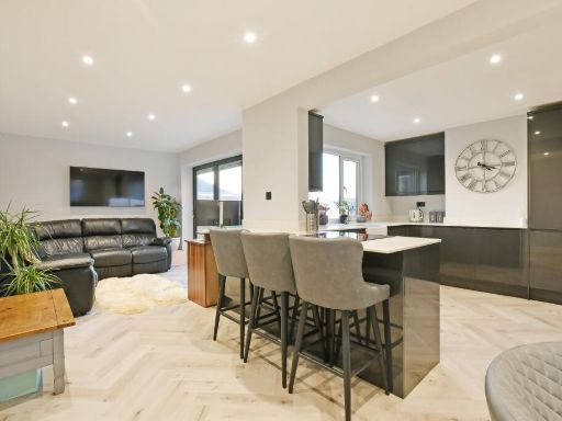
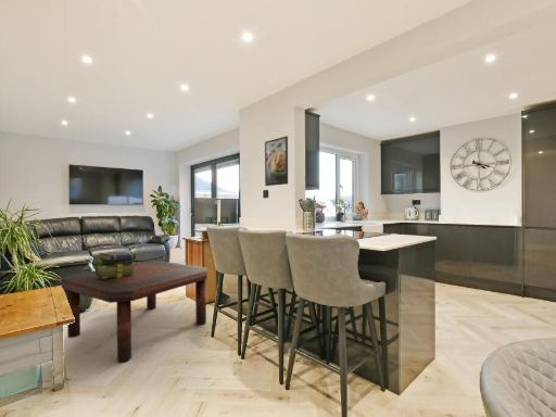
+ stack of books [94,251,137,278]
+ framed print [264,135,289,187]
+ coffee table [61,260,208,363]
